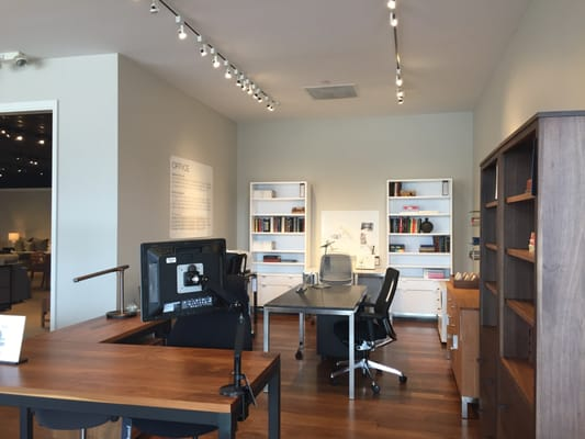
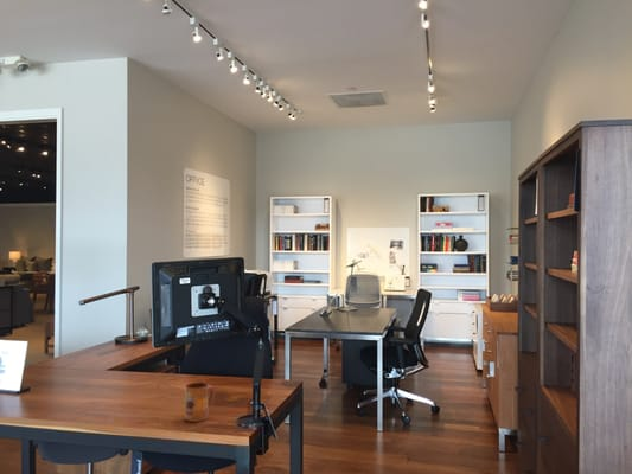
+ mug [184,382,216,423]
